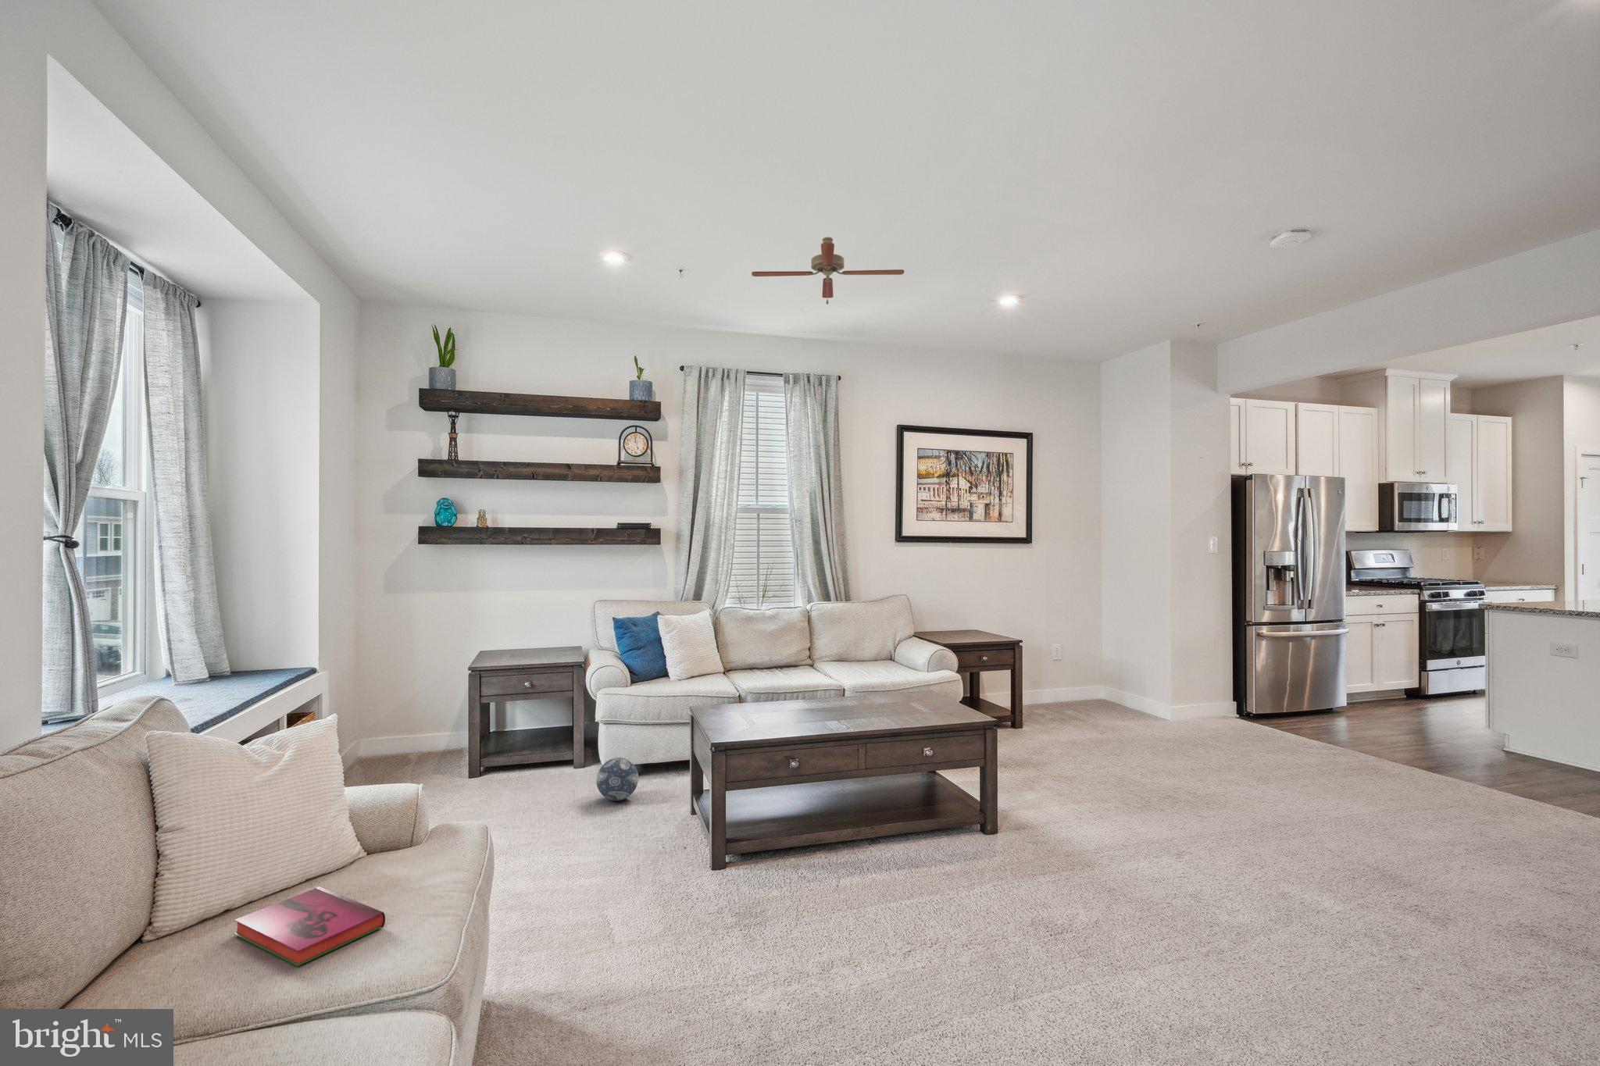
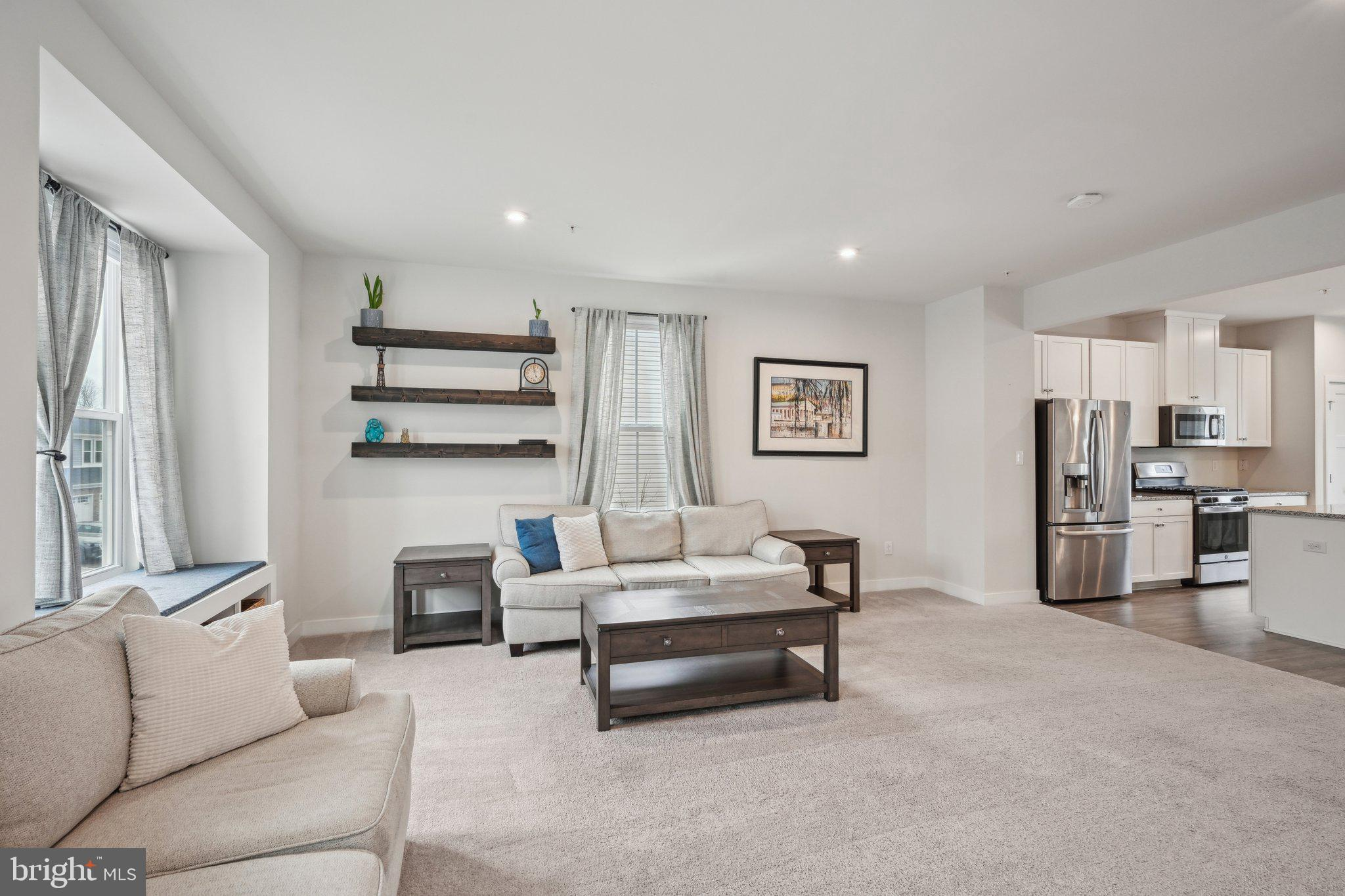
- decorative ball [595,757,639,801]
- hardback book [233,885,385,967]
- ceiling fan [751,237,905,305]
